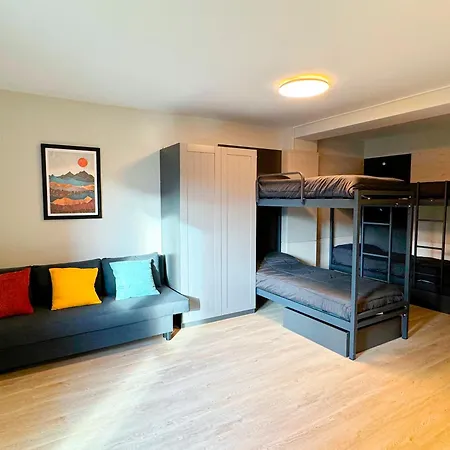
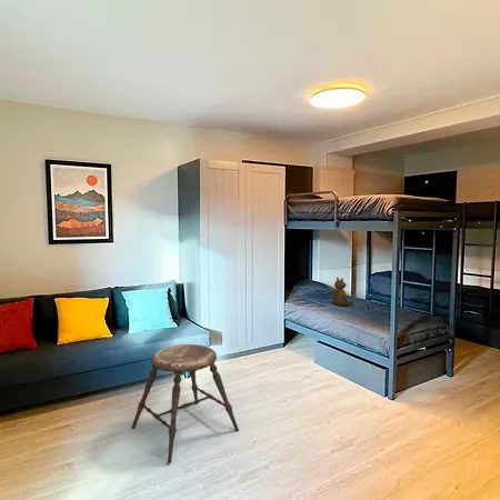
+ teddy bear [331,277,356,307]
+ stool [130,343,240,464]
